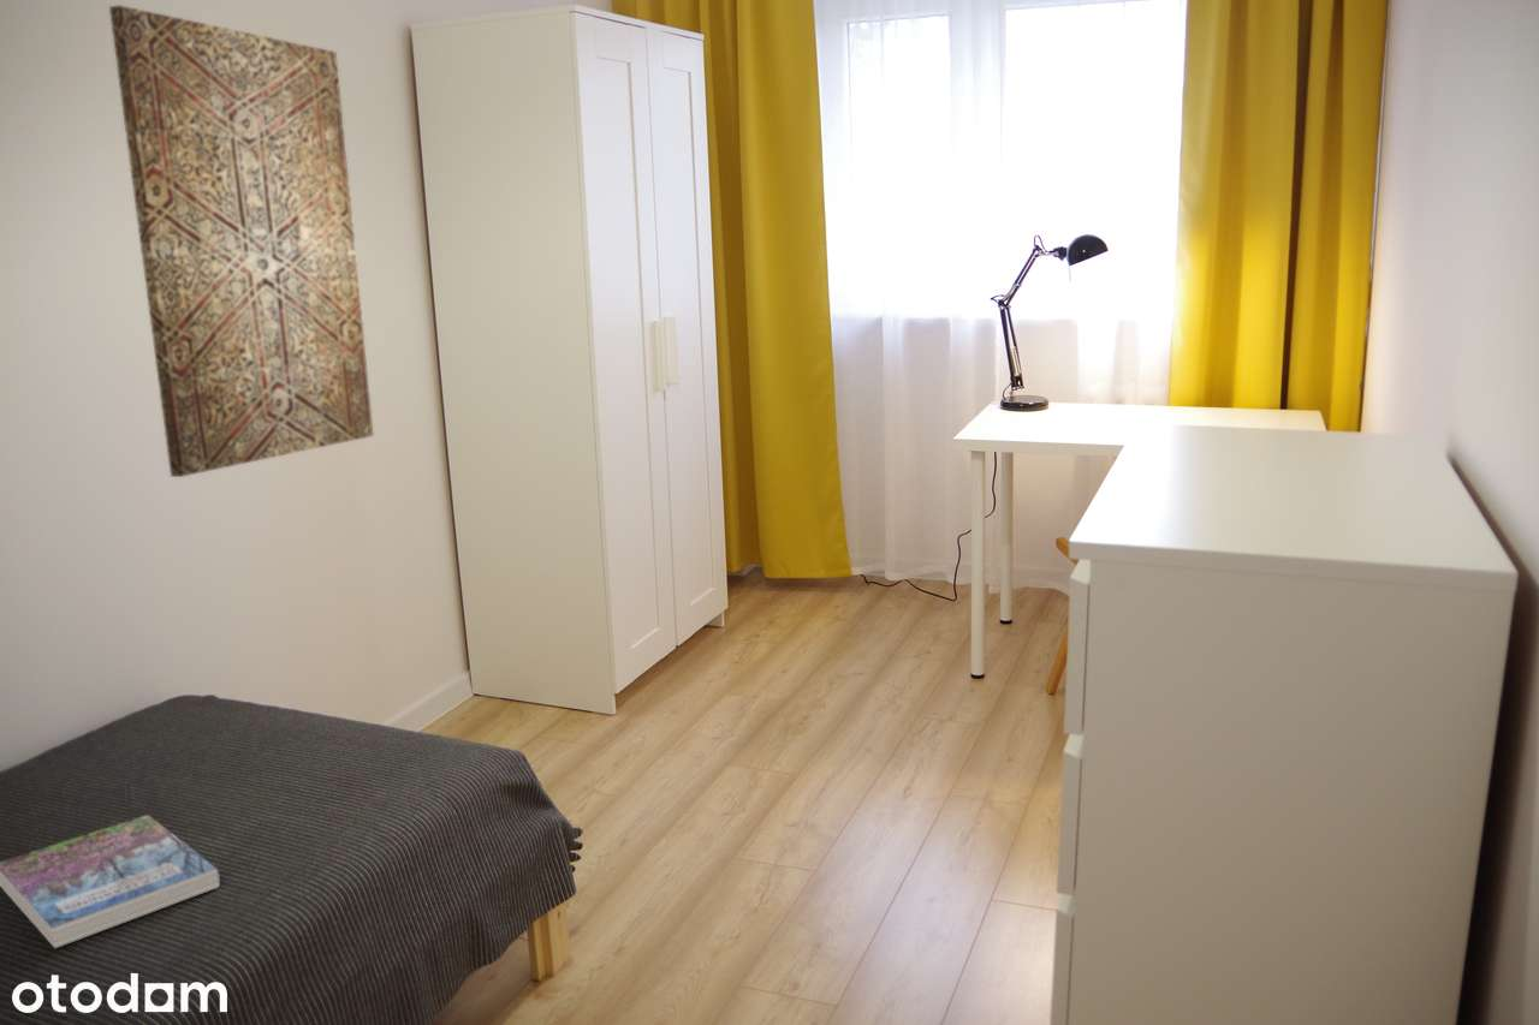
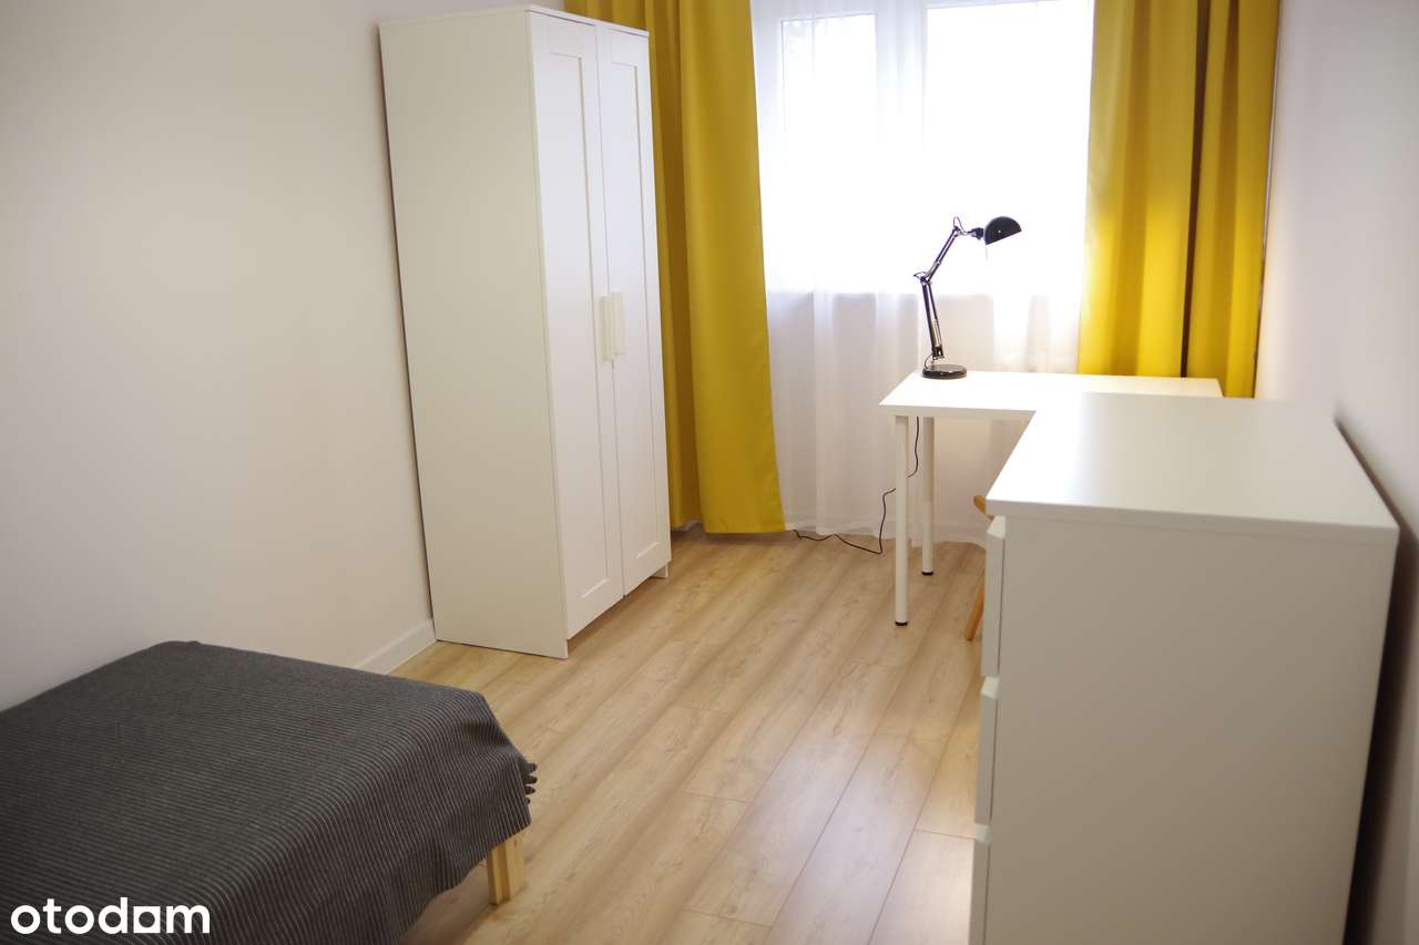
- wall art [108,5,375,478]
- book [0,814,221,949]
